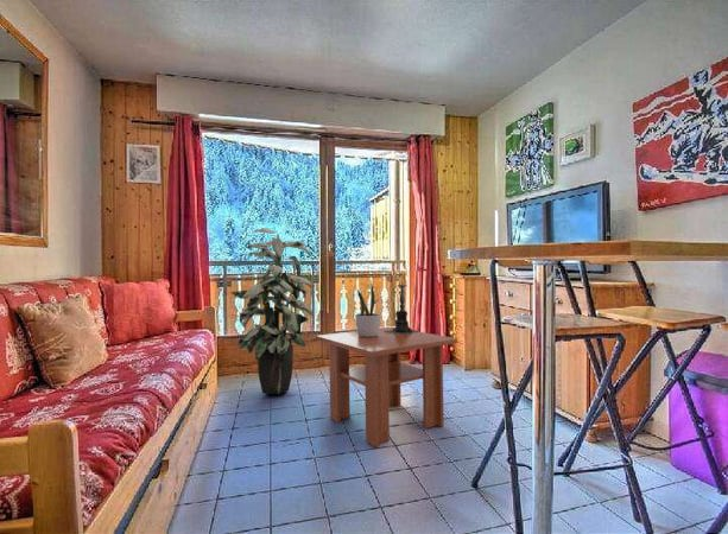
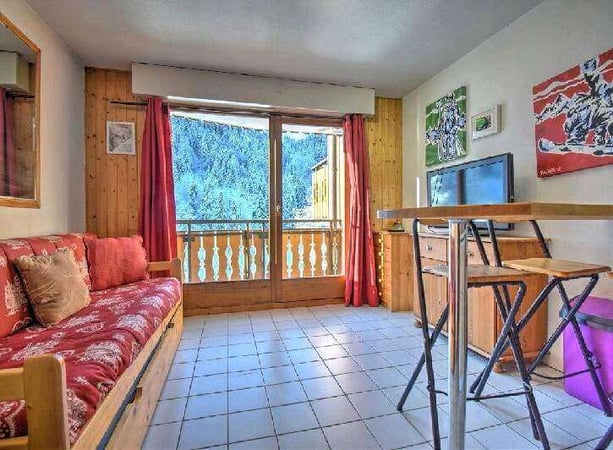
- potted plant [354,280,381,337]
- candle holder [385,276,419,335]
- coffee table [315,326,458,449]
- indoor plant [229,227,315,395]
